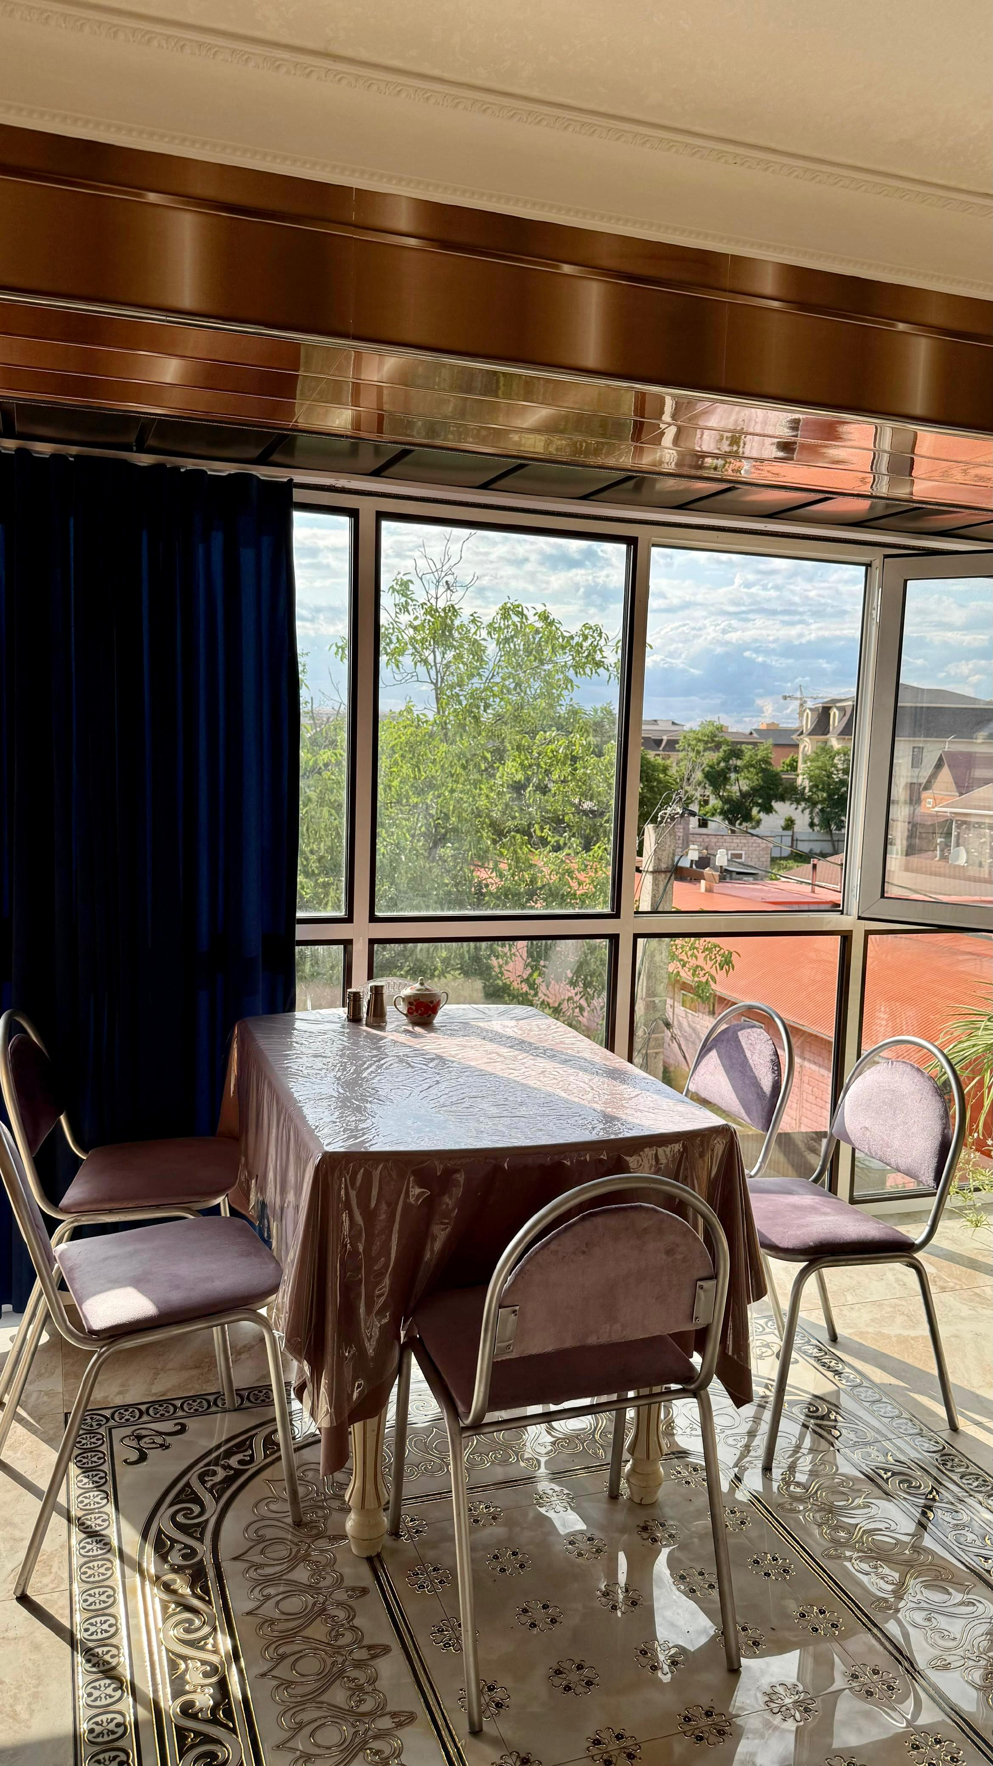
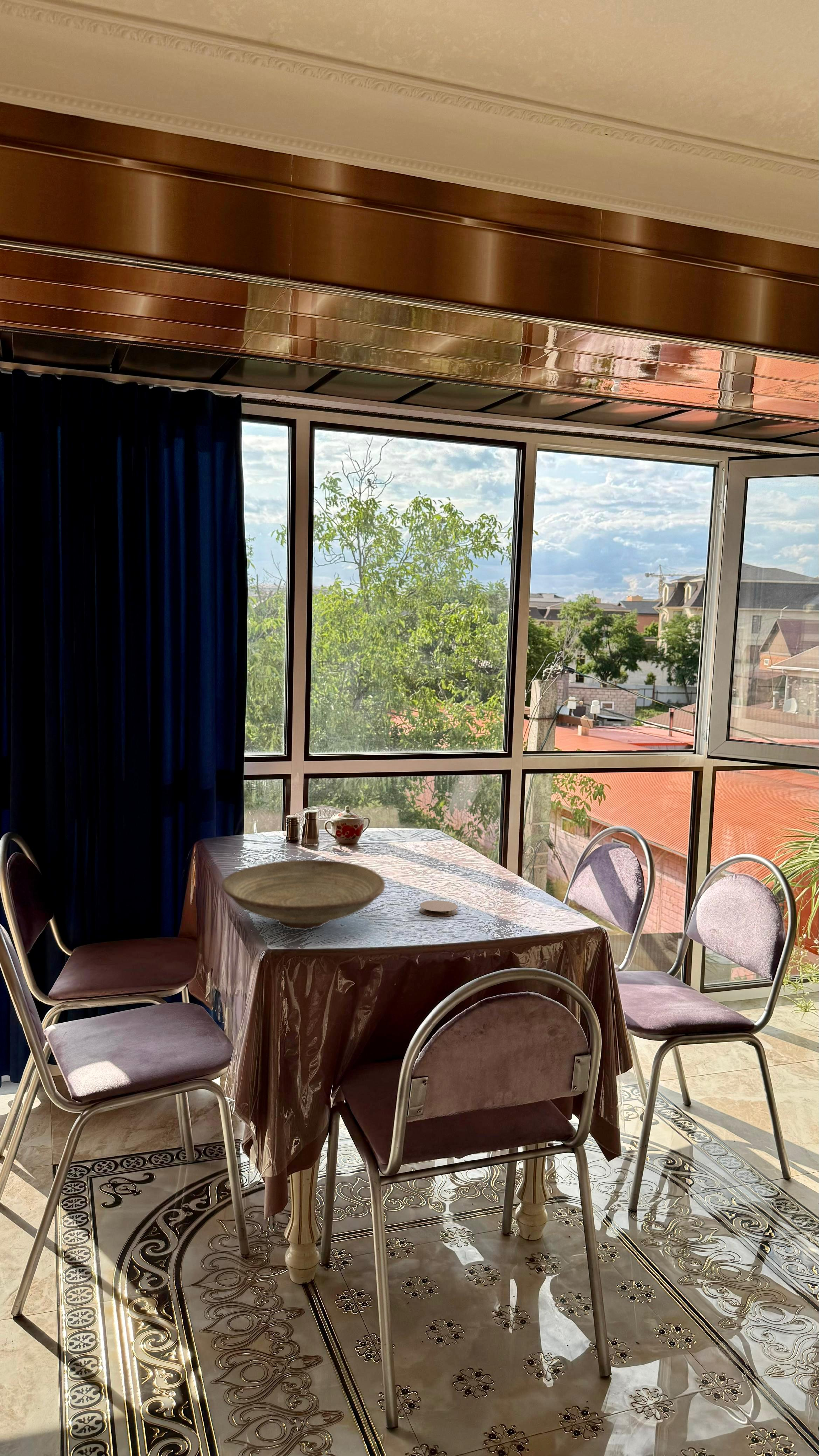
+ decorative bowl [221,860,385,930]
+ coaster [419,900,458,917]
